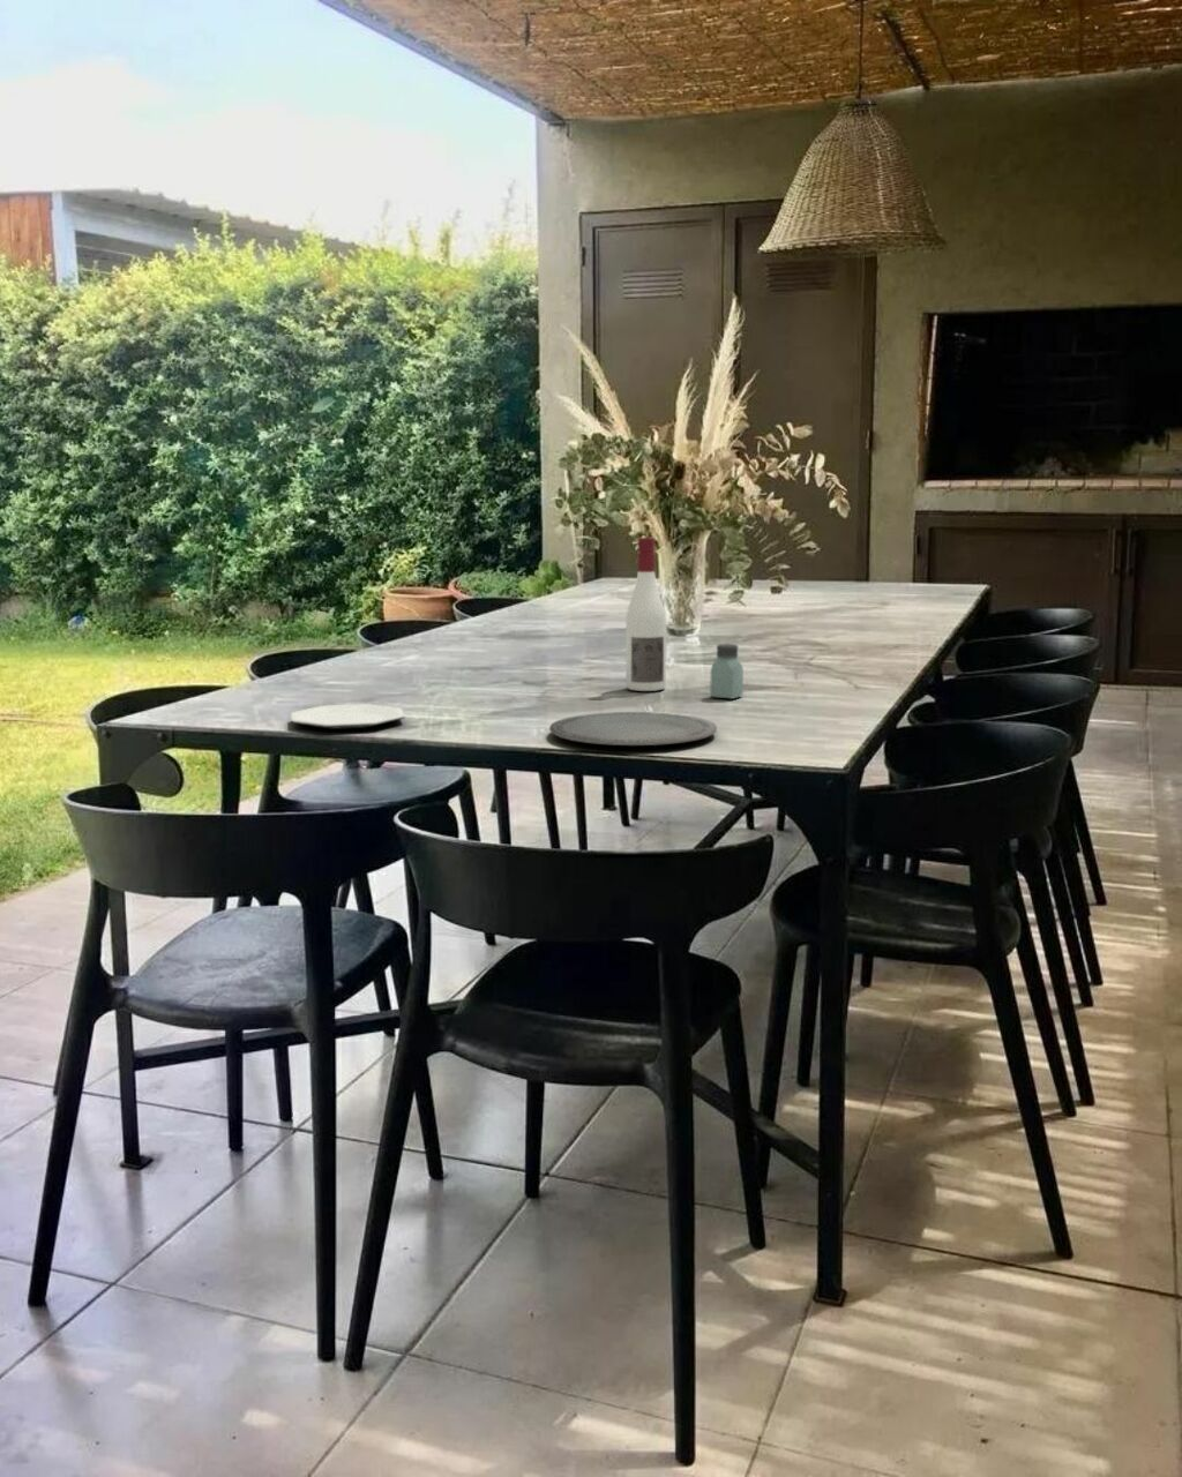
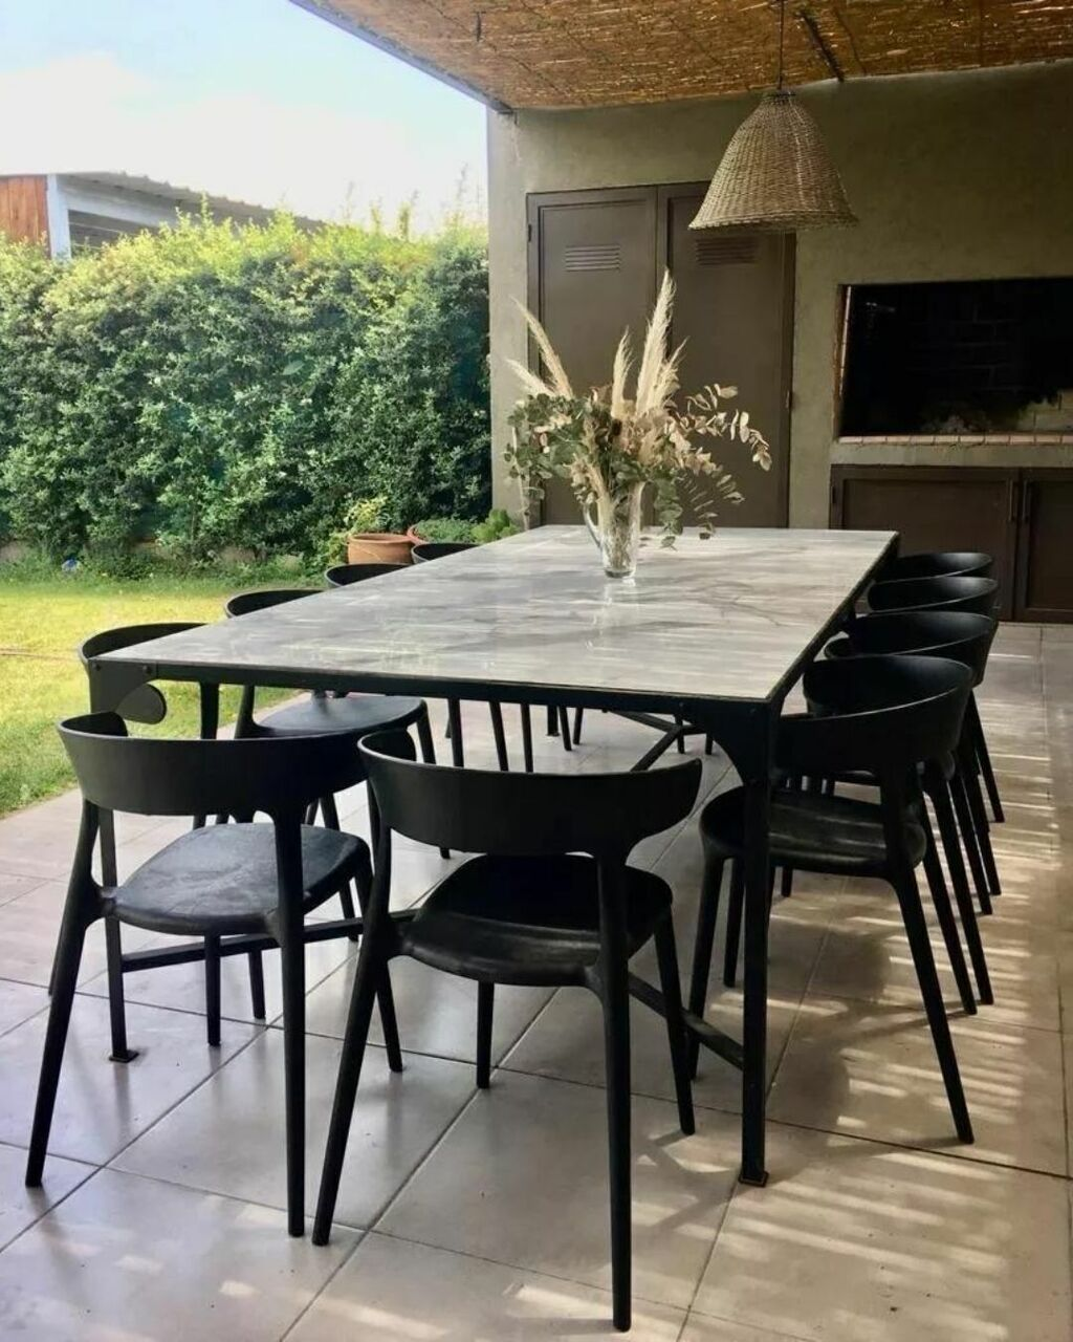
- plate [289,703,406,731]
- alcohol [625,537,667,692]
- saltshaker [709,643,744,701]
- plate [549,711,718,746]
